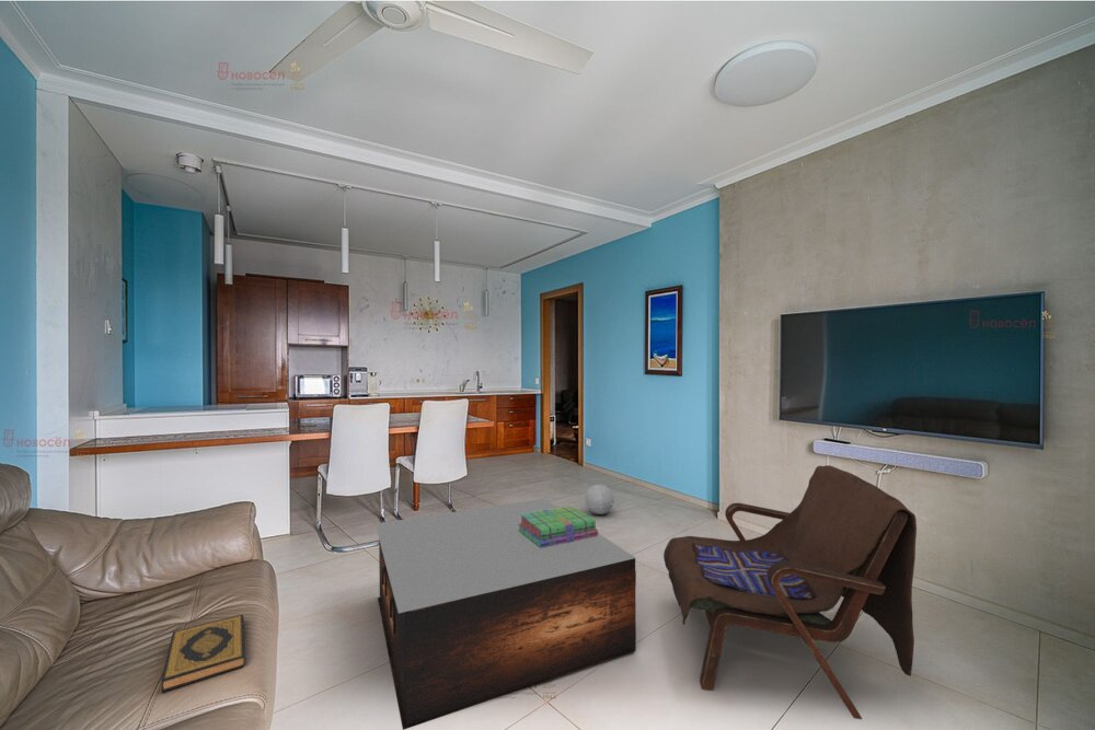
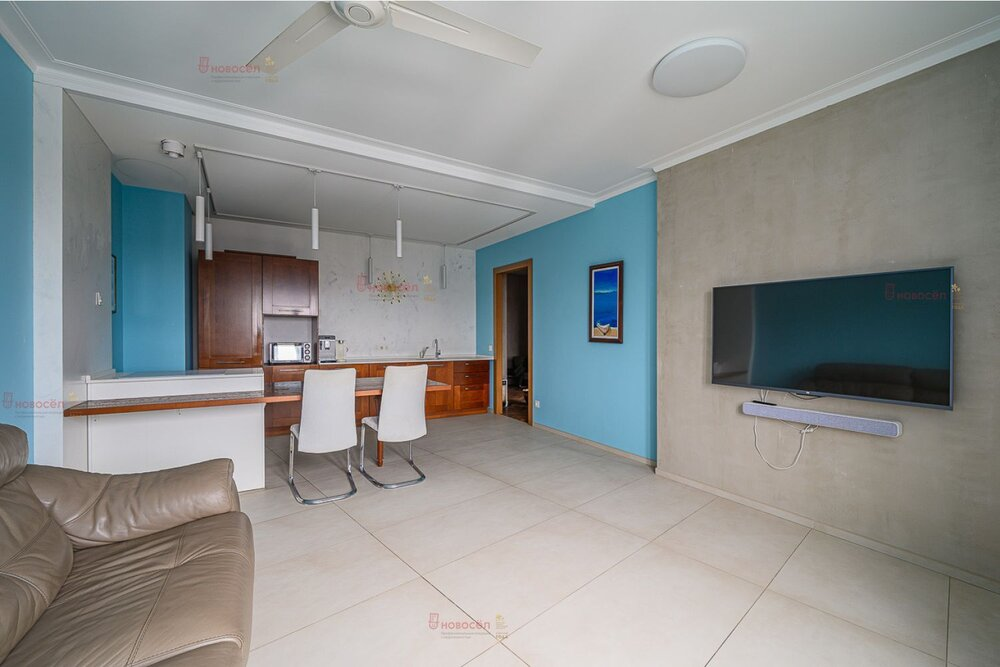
- stack of books [518,505,599,548]
- armchair [662,464,918,720]
- coffee table [374,498,637,730]
- hardback book [160,614,246,694]
- ball [584,484,615,515]
